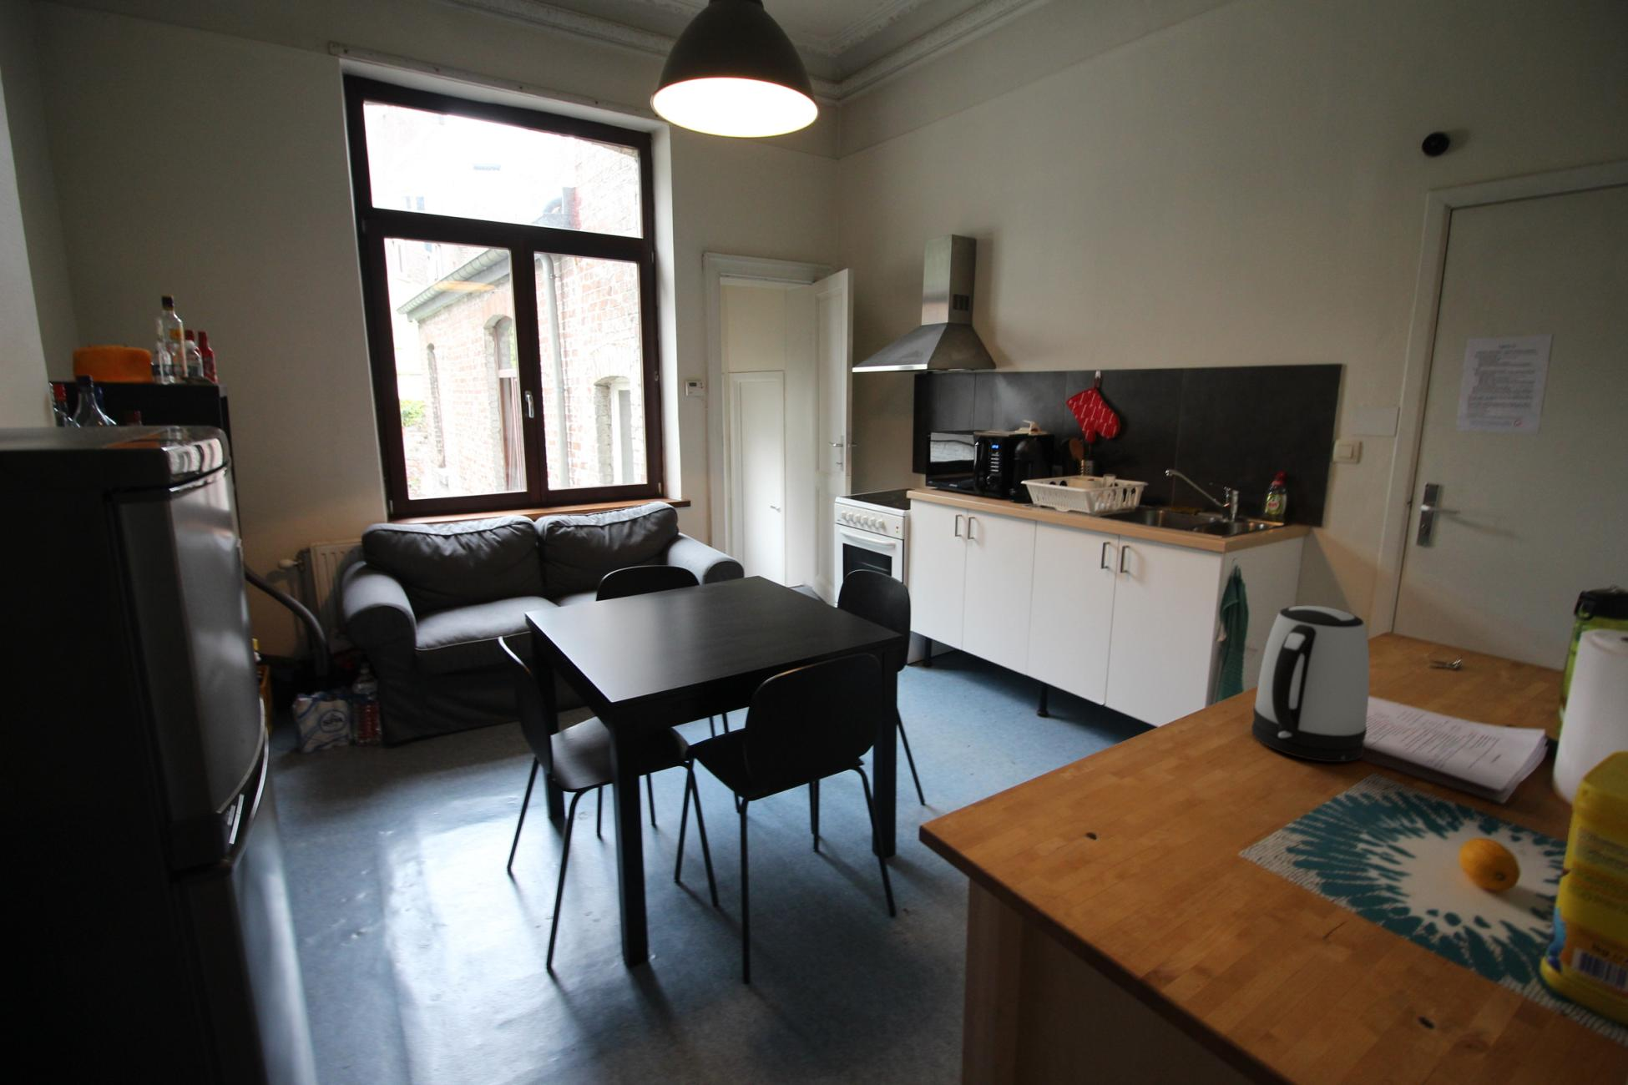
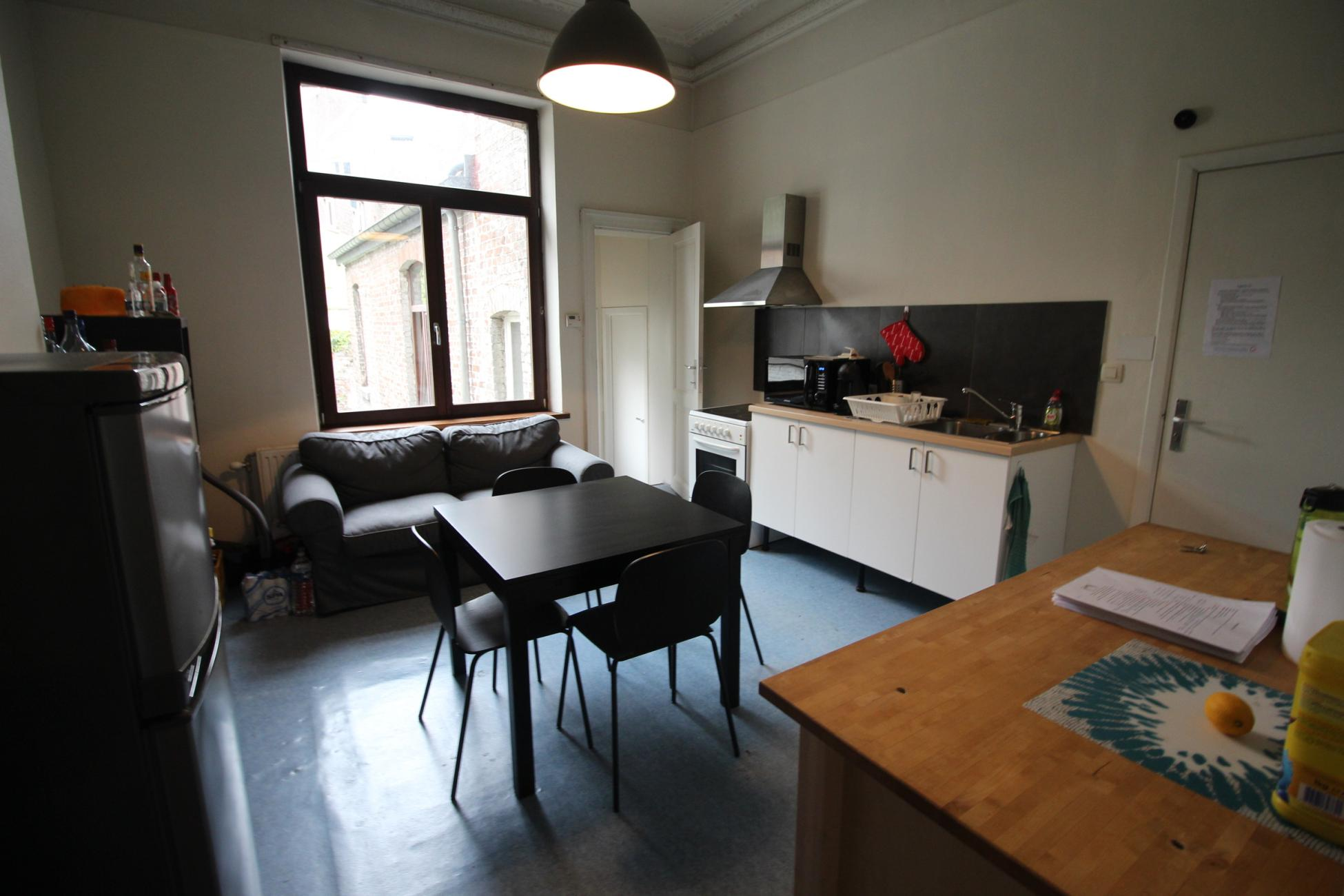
- kettle [1250,605,1370,763]
